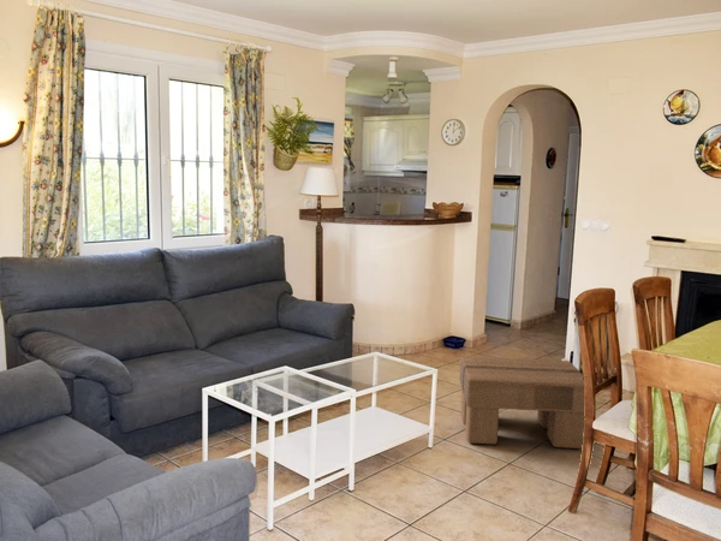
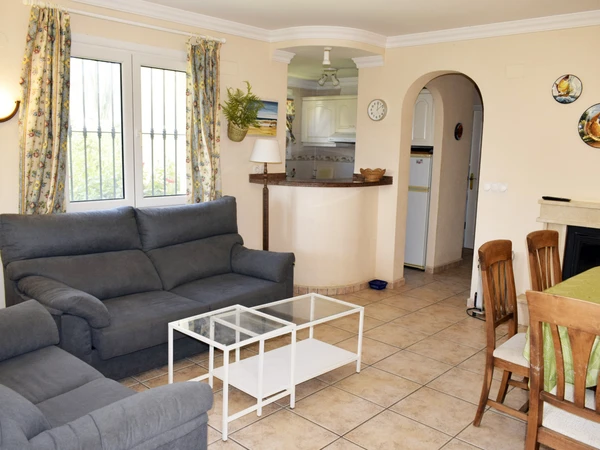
- footstool [458,356,585,450]
